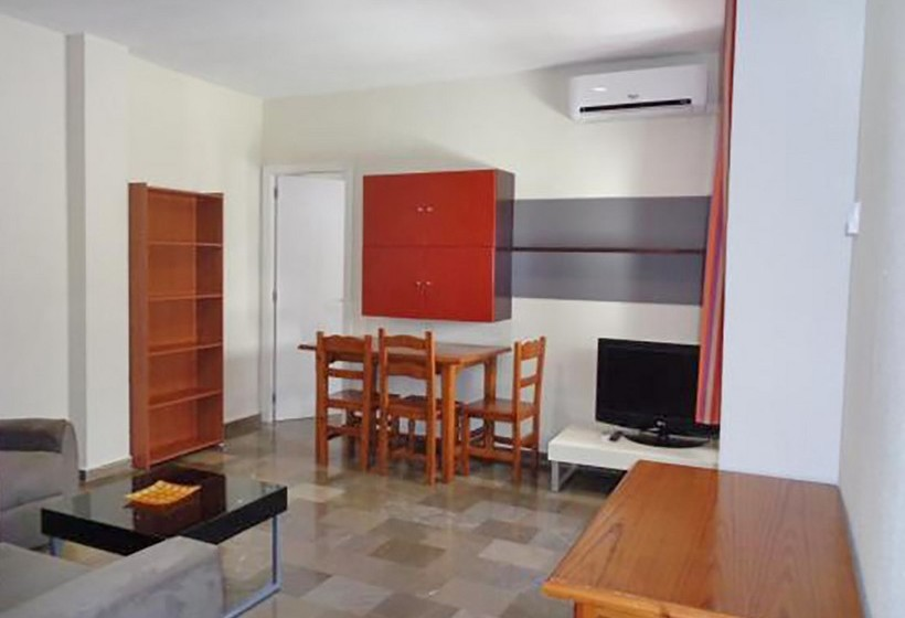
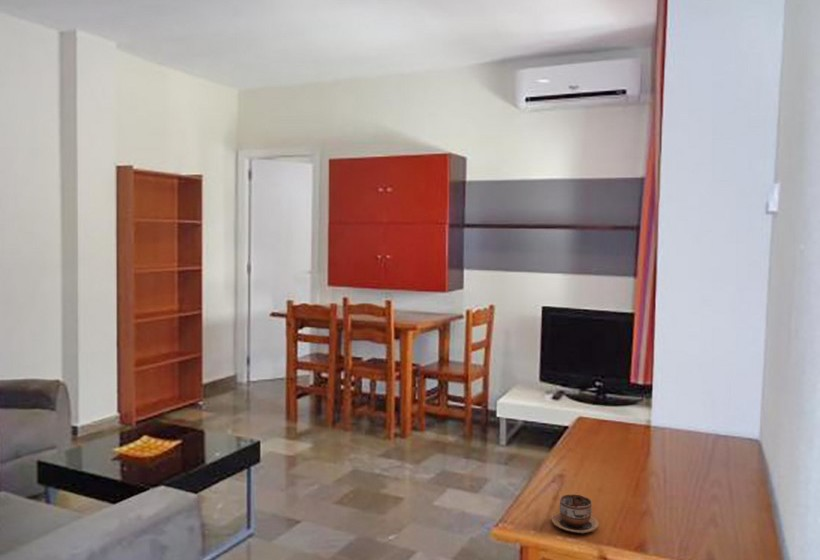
+ cup [550,493,600,534]
